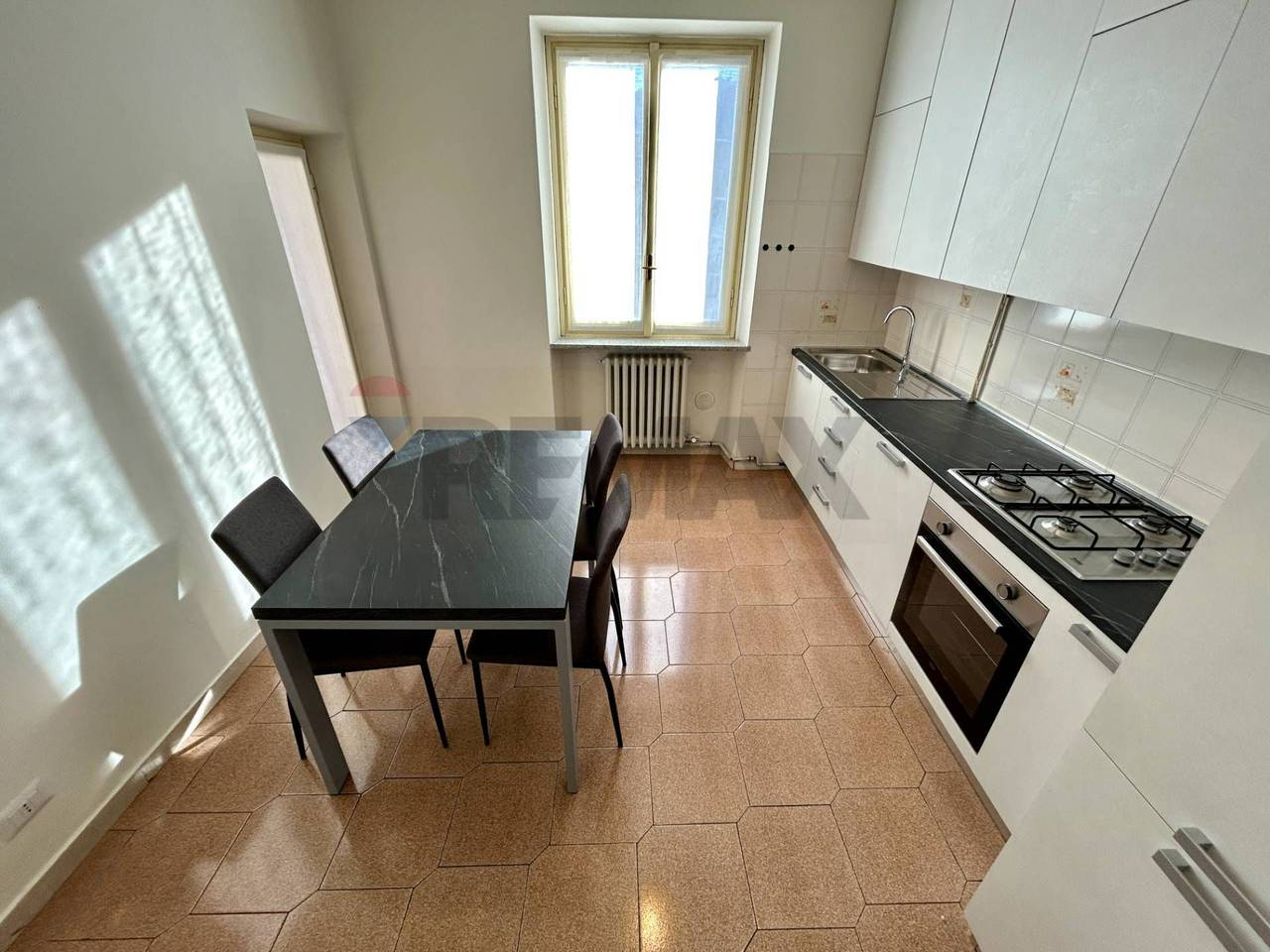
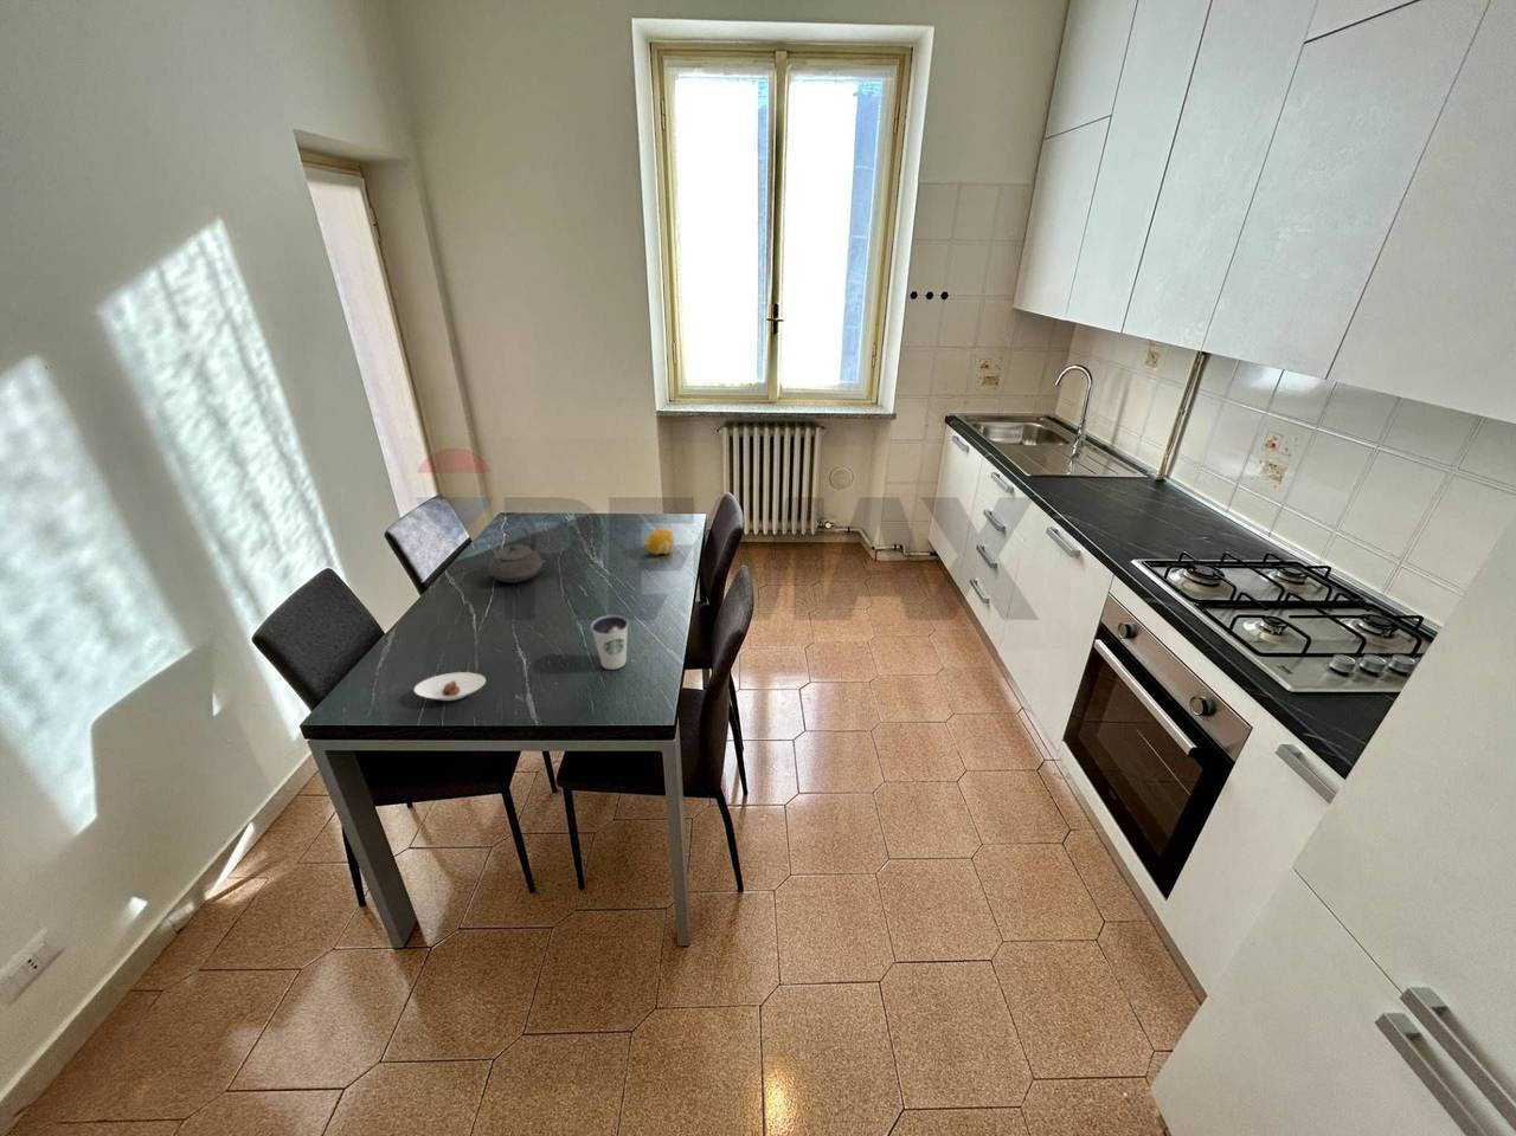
+ fruit [645,527,677,556]
+ saucer [413,671,487,702]
+ dixie cup [590,615,630,671]
+ teapot [487,524,543,585]
